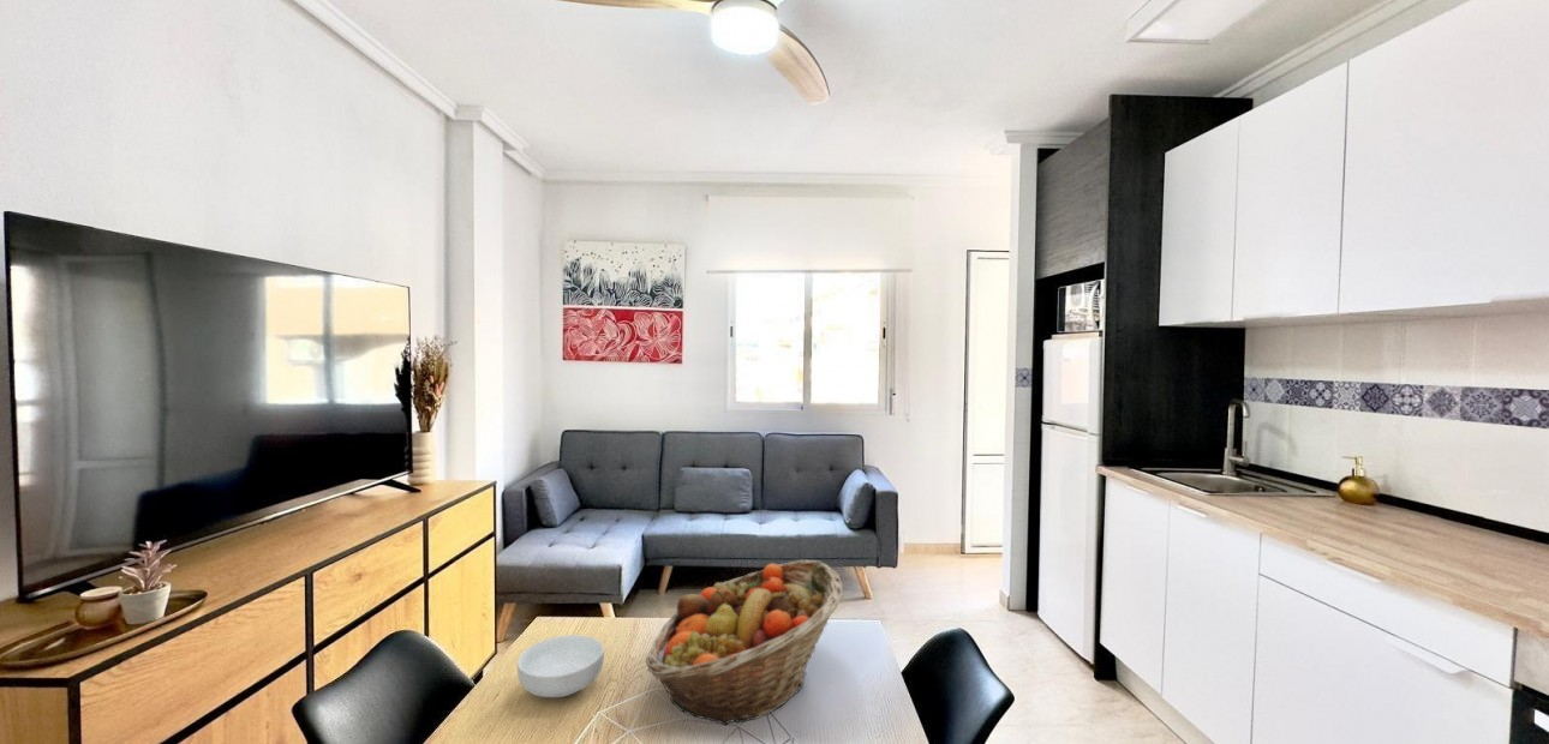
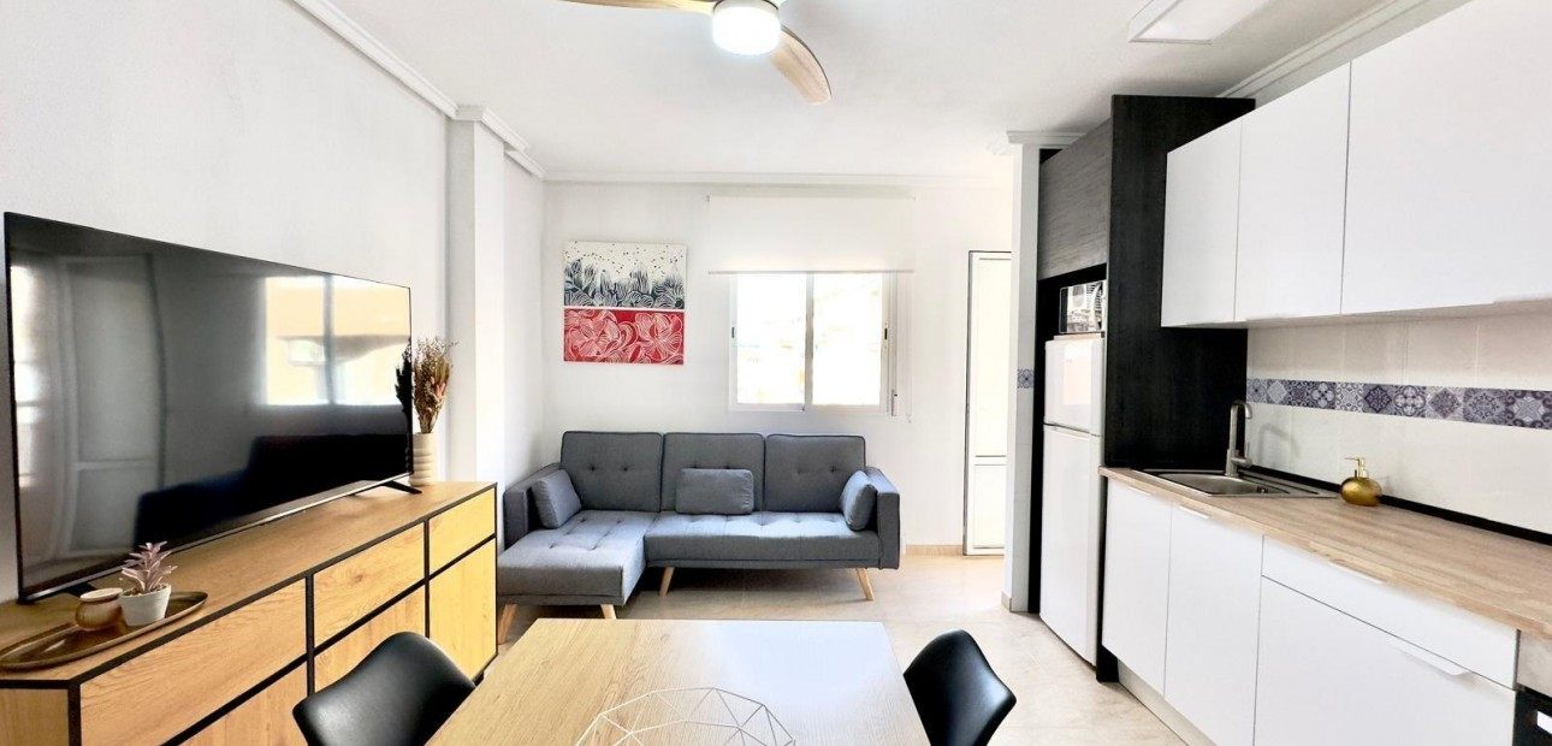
- fruit basket [645,559,844,726]
- cereal bowl [516,634,605,698]
